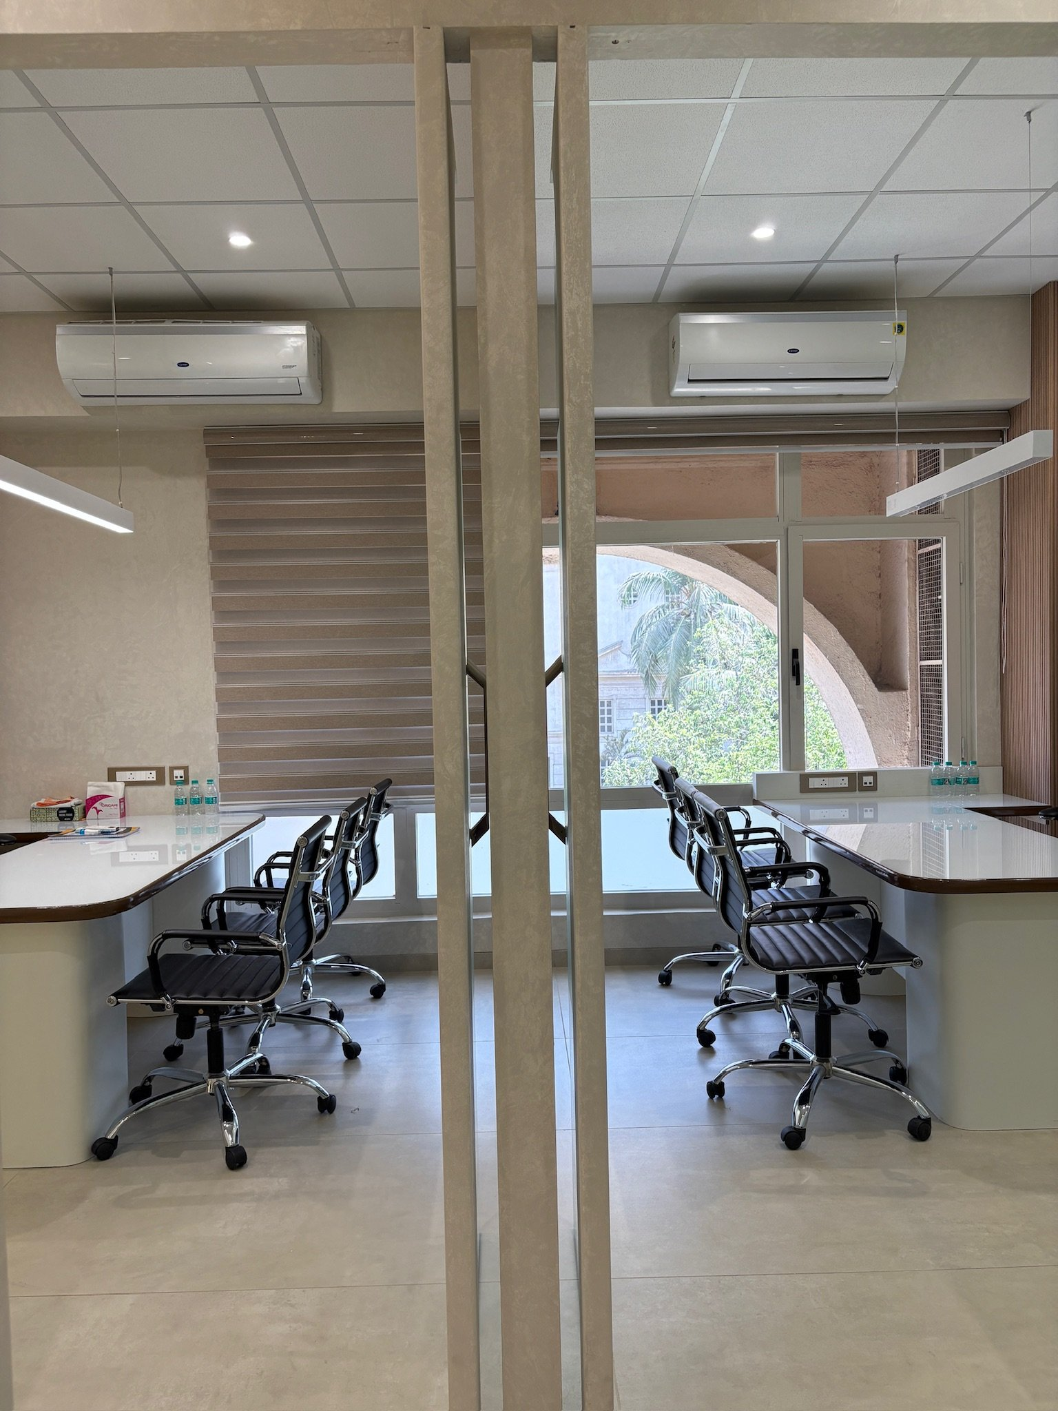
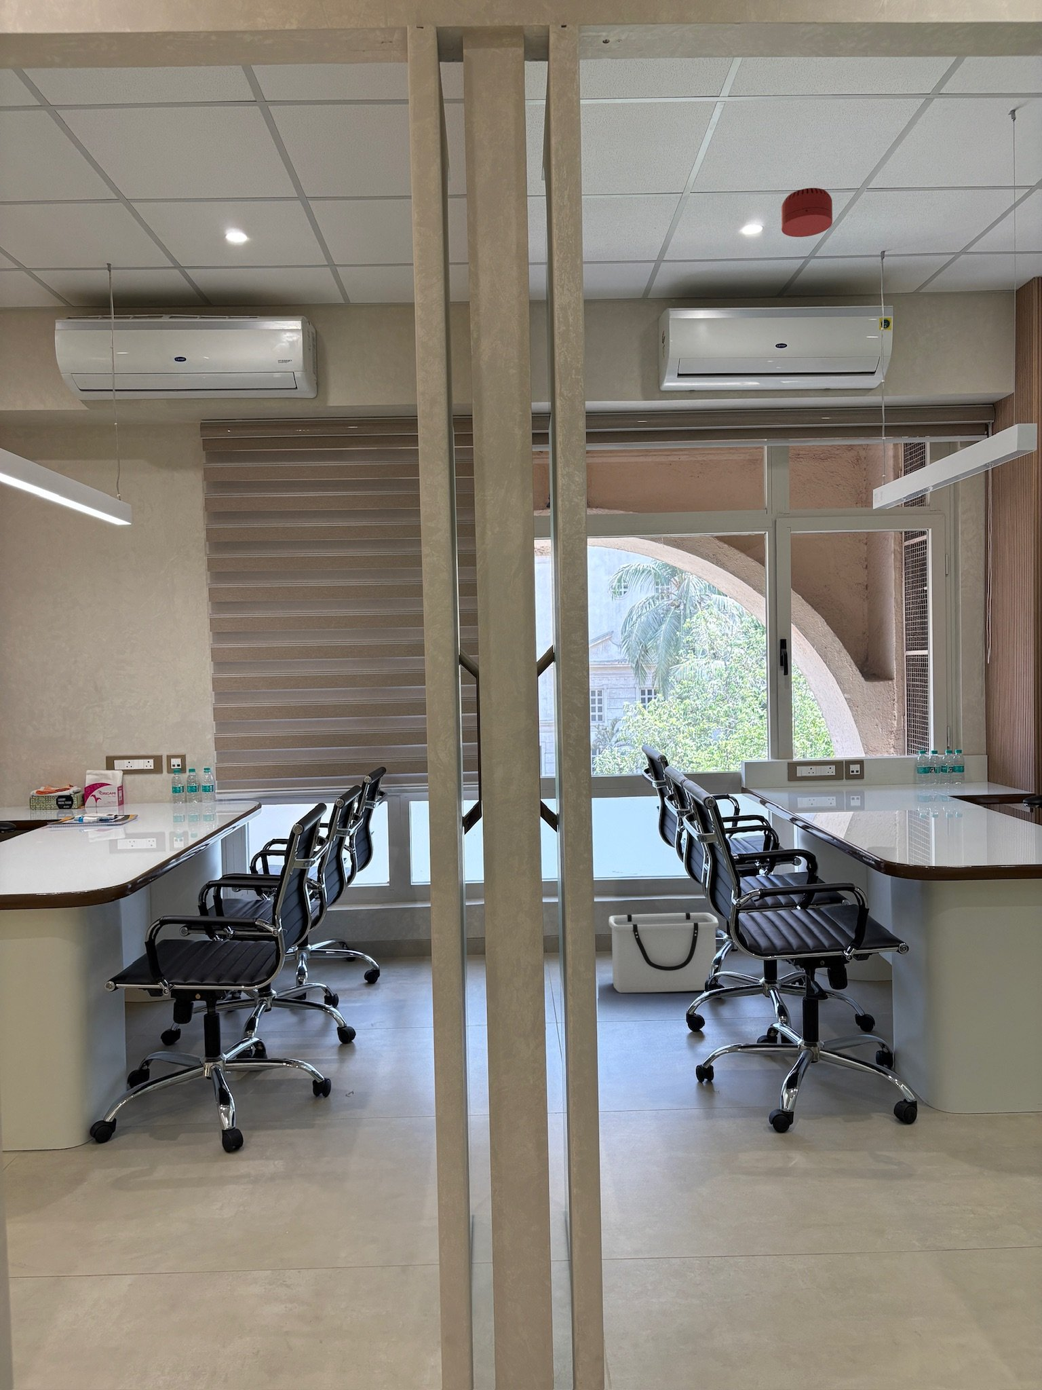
+ storage bin [607,912,719,994]
+ smoke detector [780,187,833,238]
